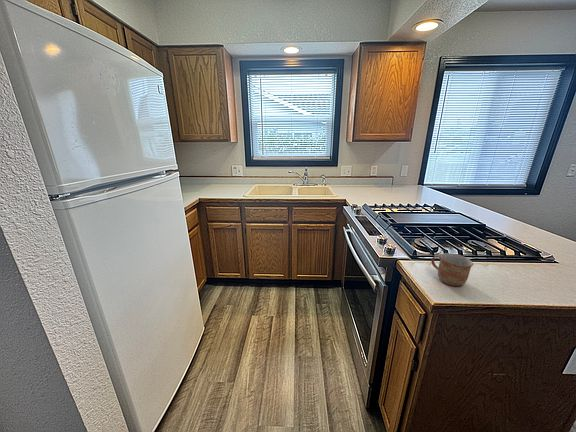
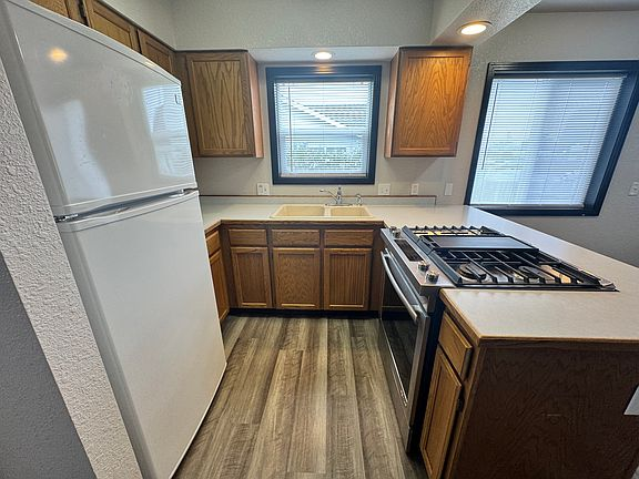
- mug [430,252,474,287]
